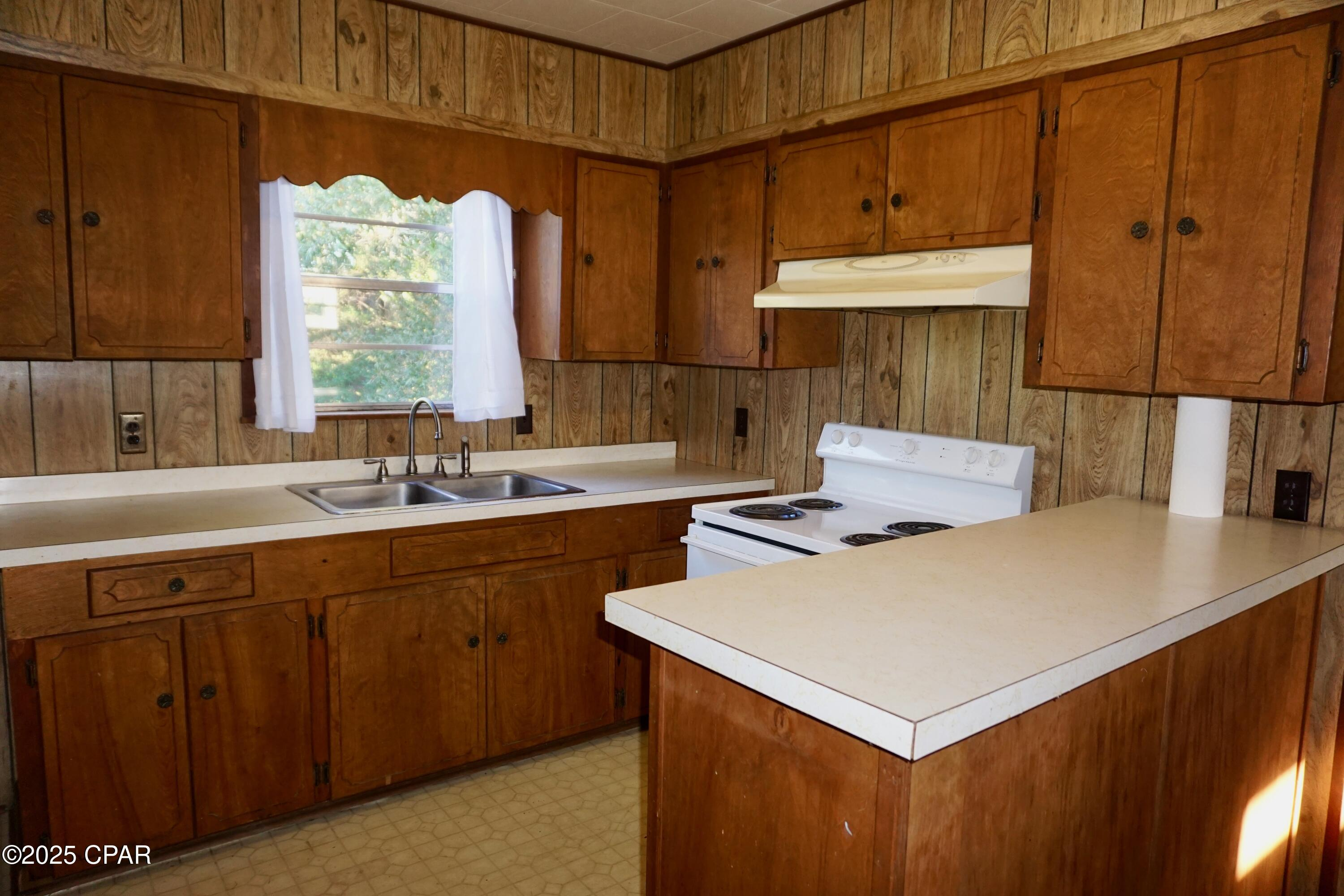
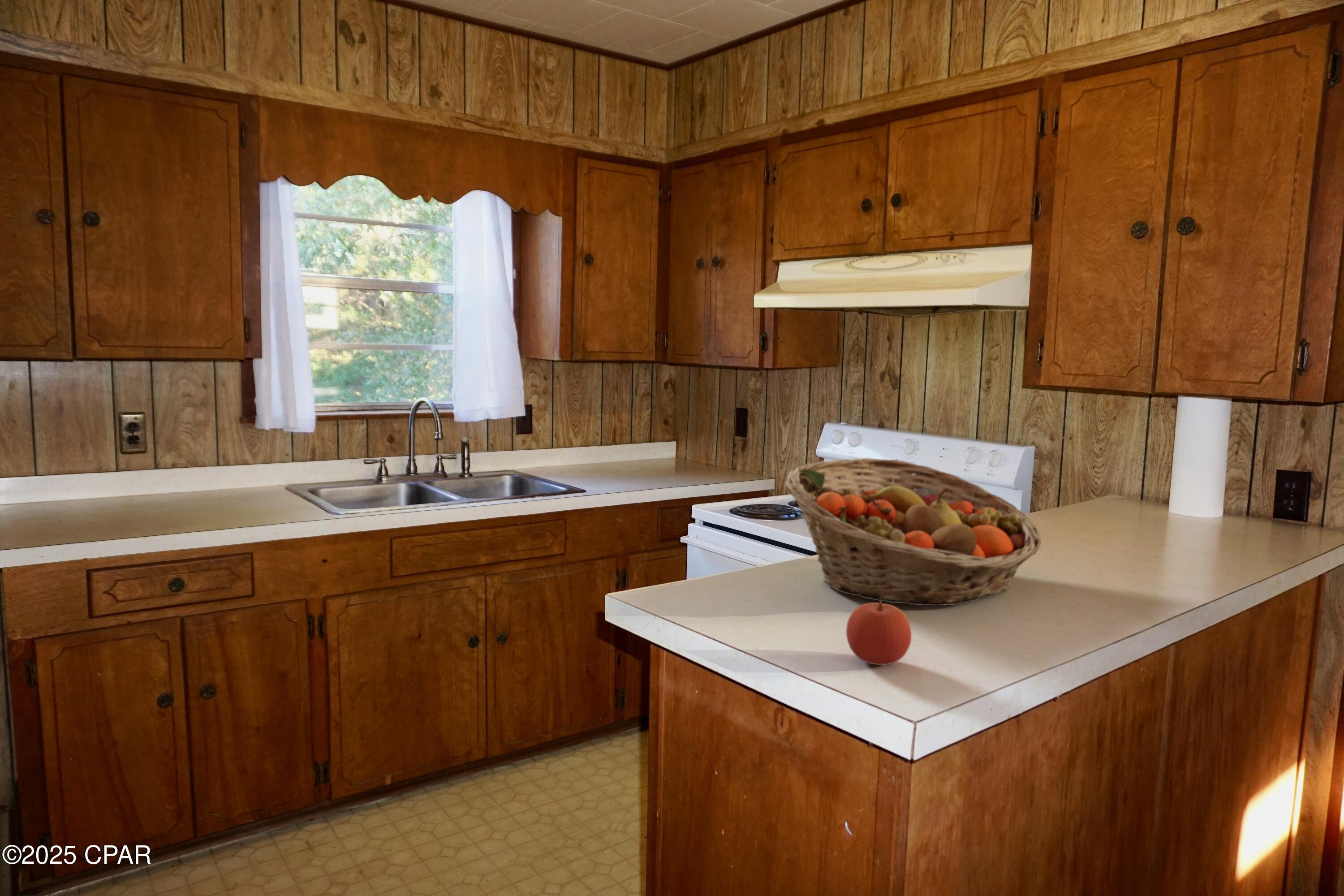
+ fruit basket [786,458,1042,606]
+ apple [846,593,912,666]
